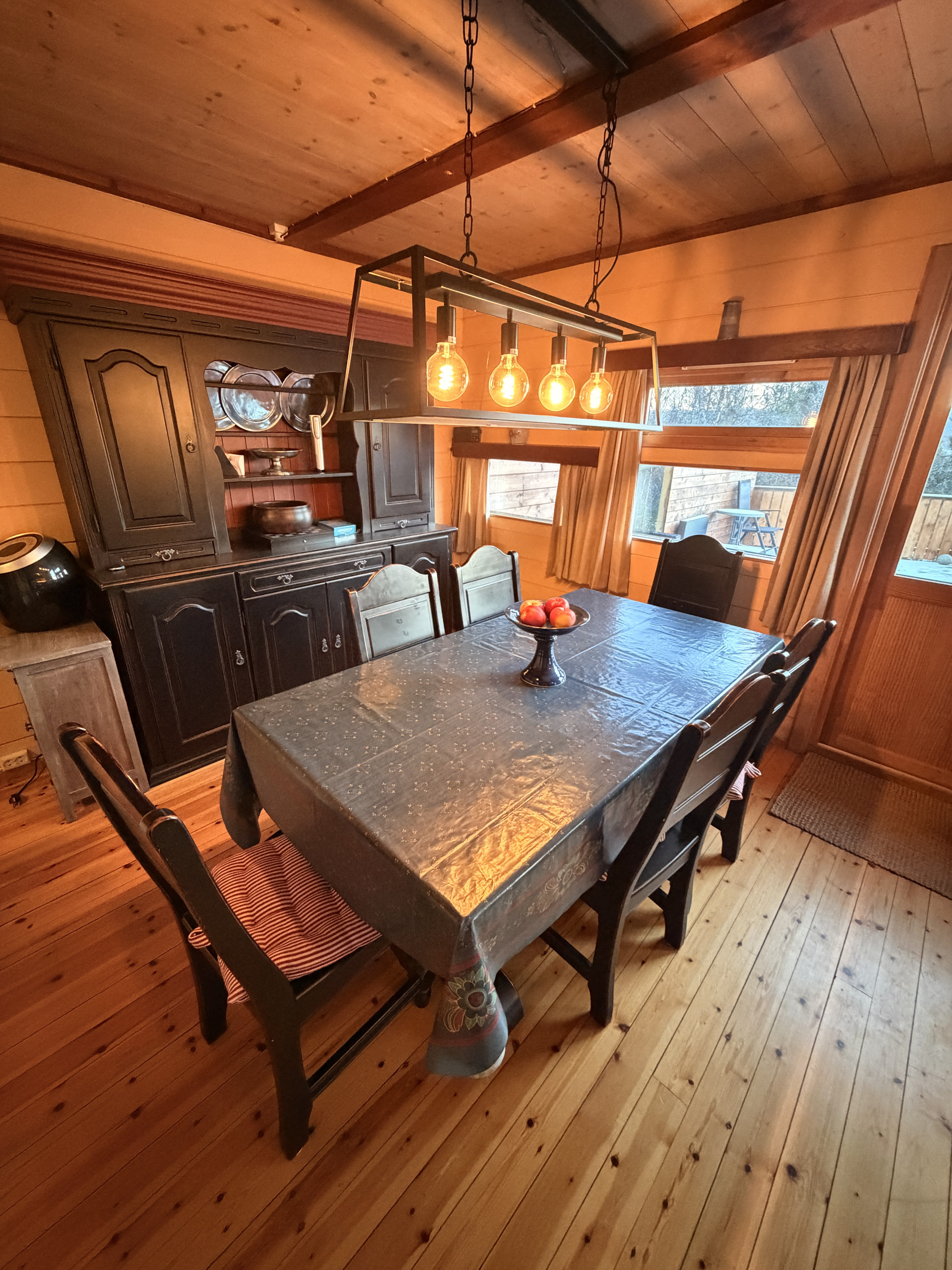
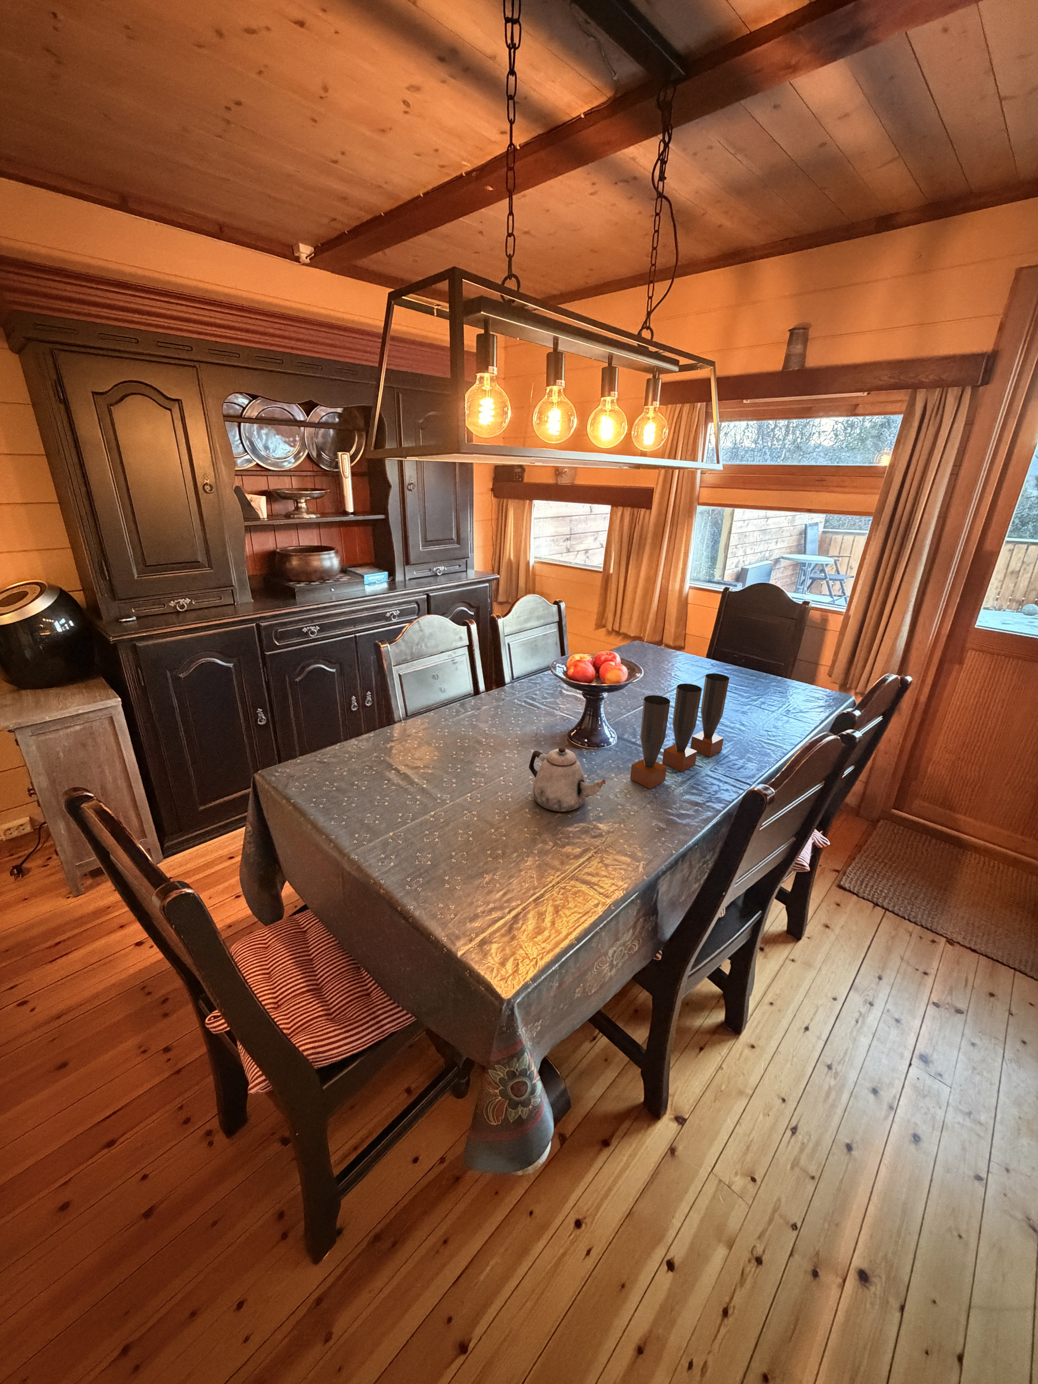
+ candle [630,673,729,789]
+ teapot [528,748,606,813]
